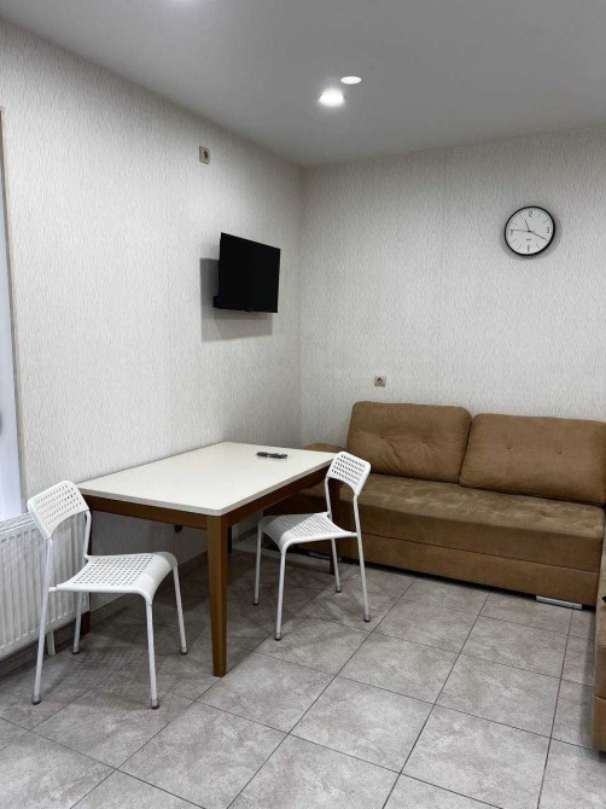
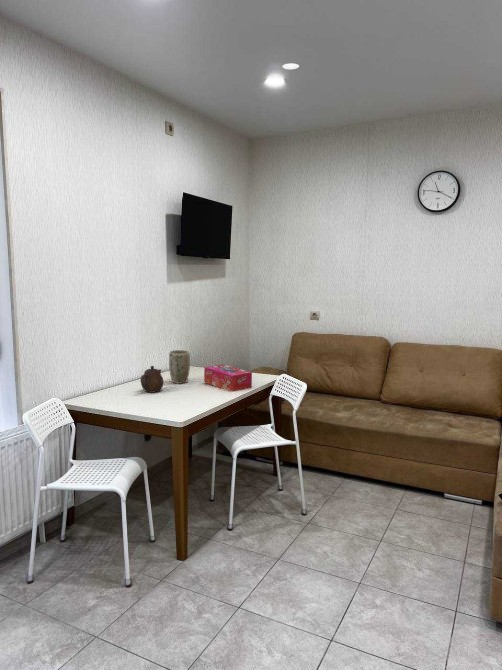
+ tissue box [203,363,253,392]
+ teapot [139,365,165,394]
+ plant pot [168,349,191,385]
